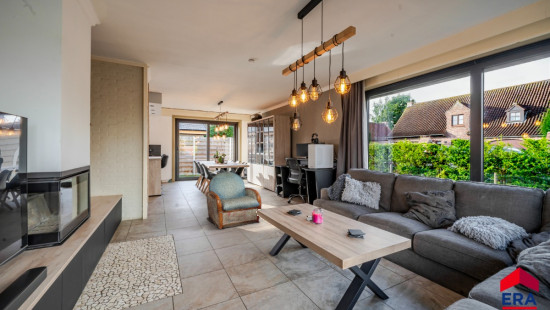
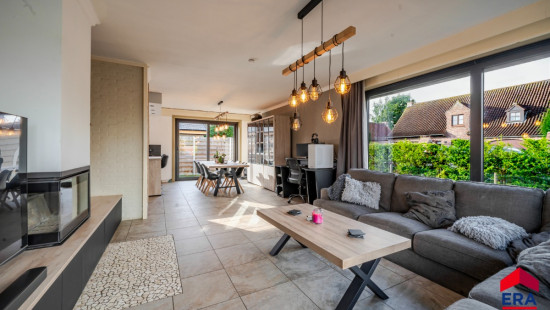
- armchair [205,171,263,230]
